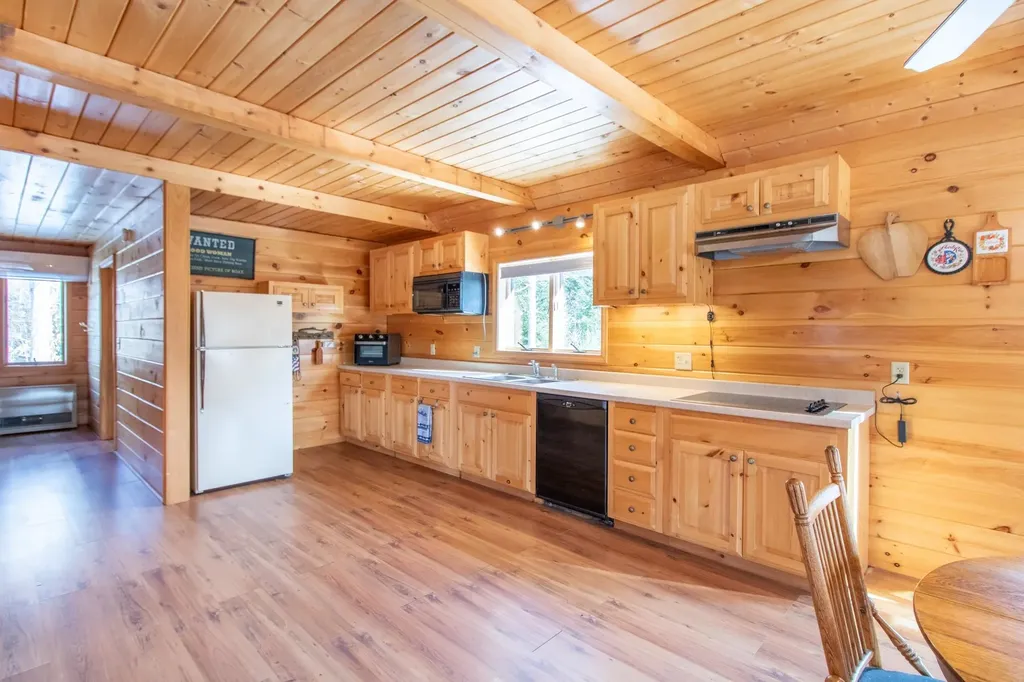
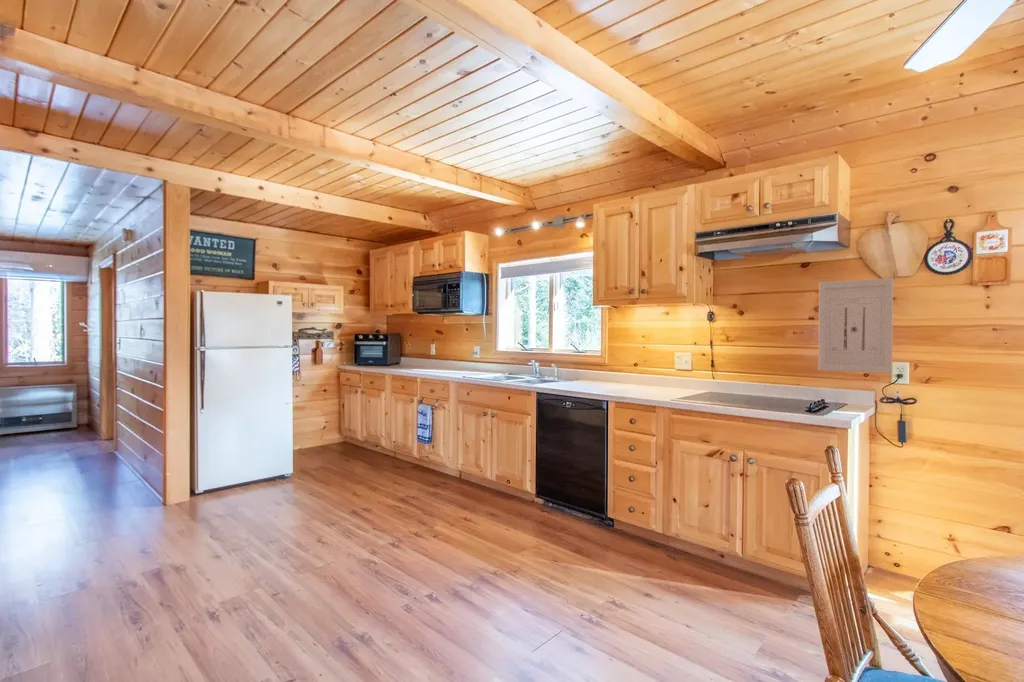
+ wall art [818,277,894,374]
